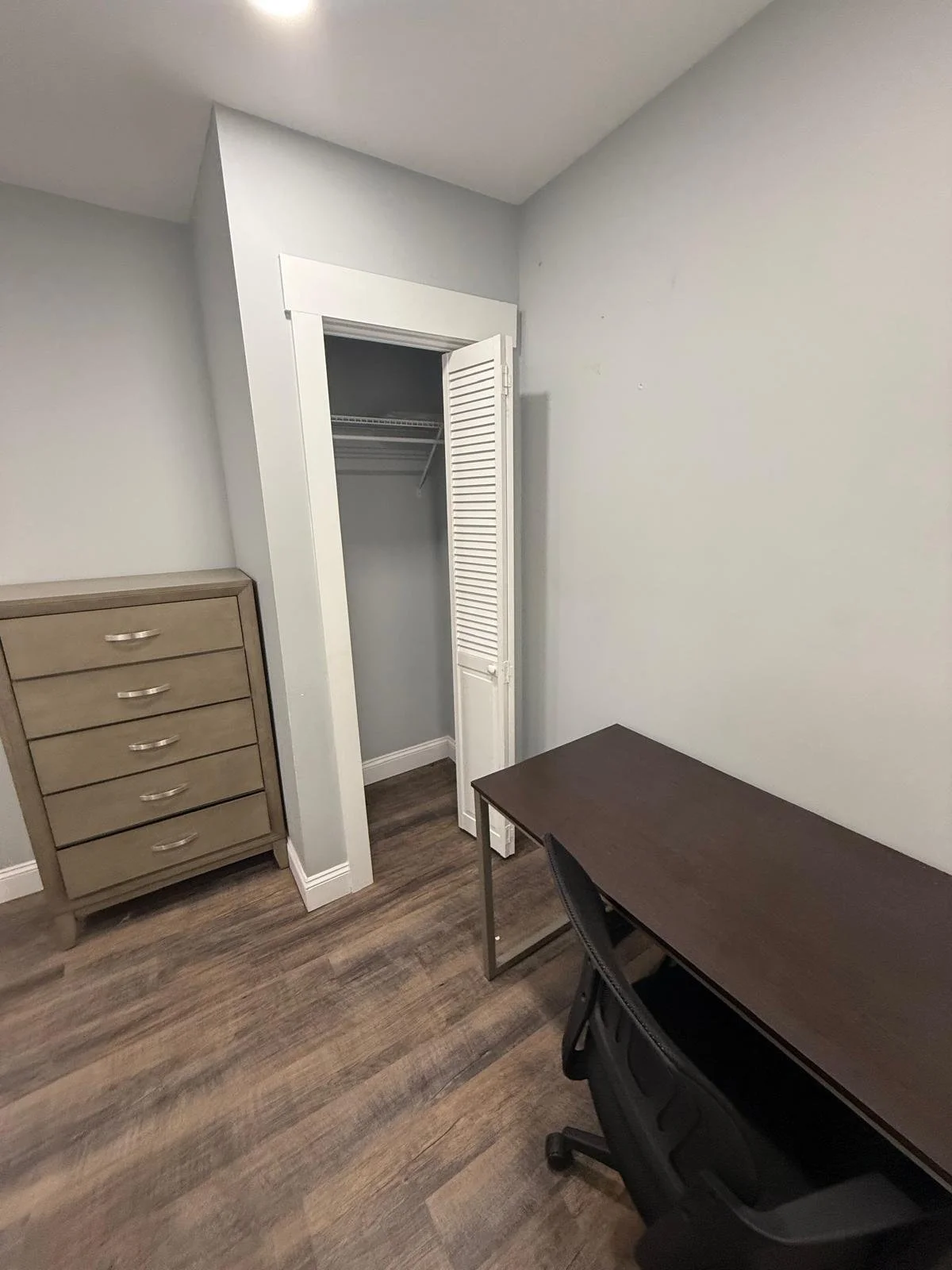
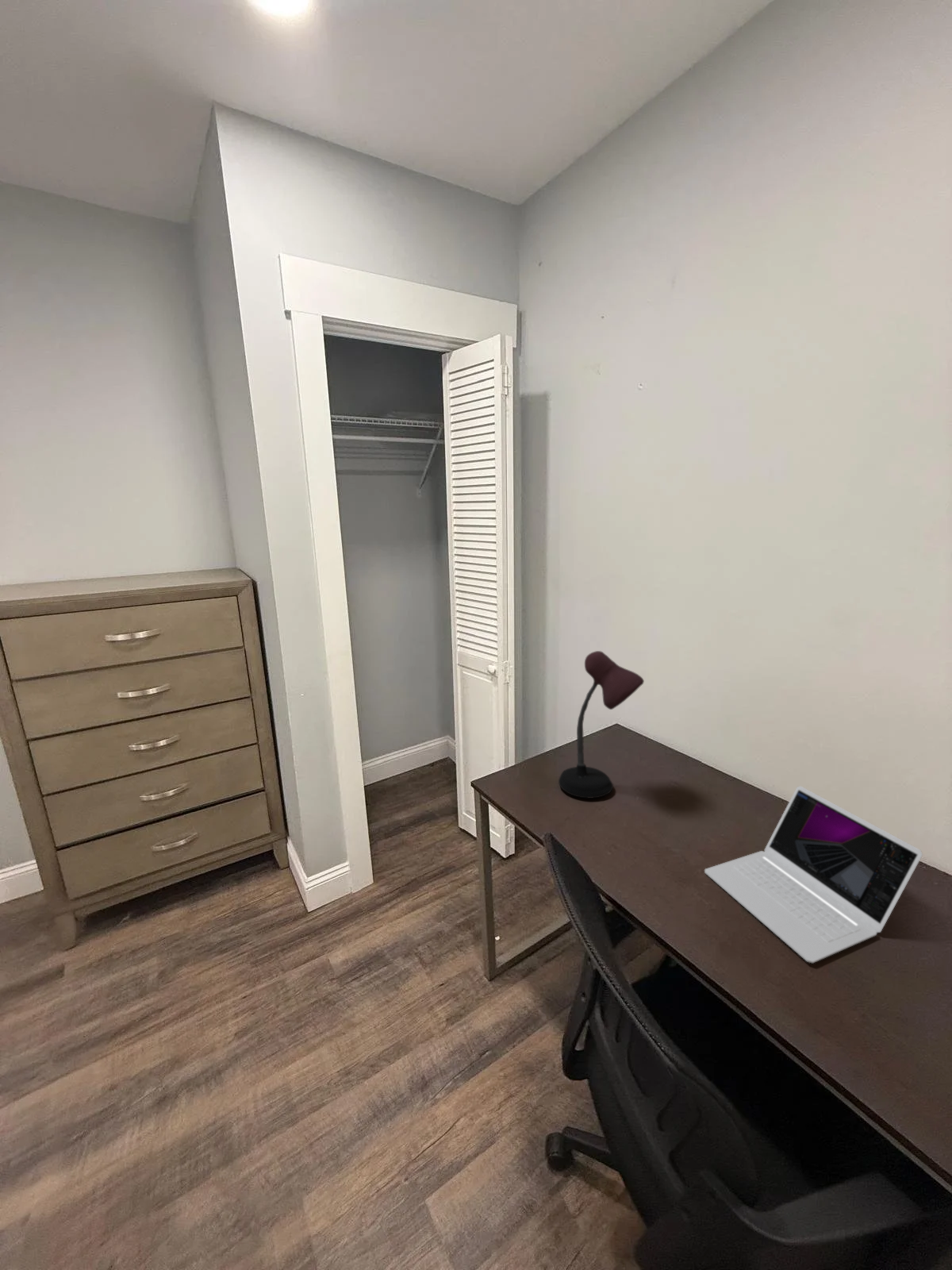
+ desk lamp [558,650,645,799]
+ laptop [704,785,923,964]
